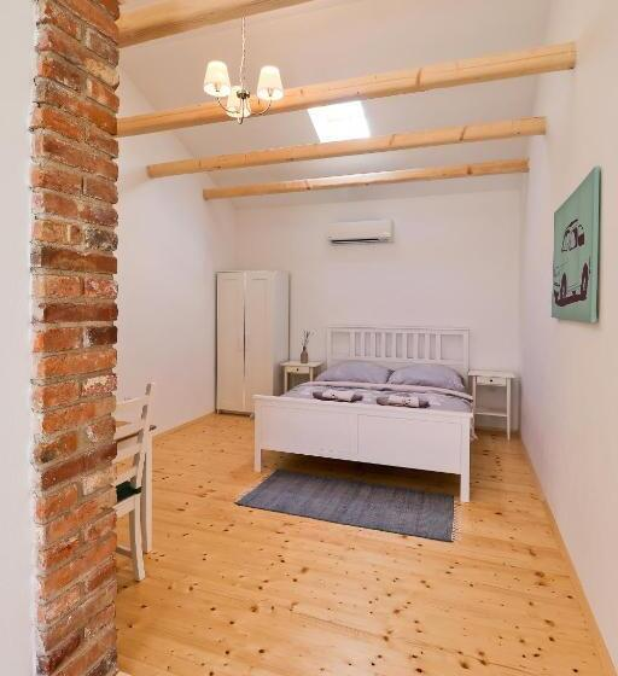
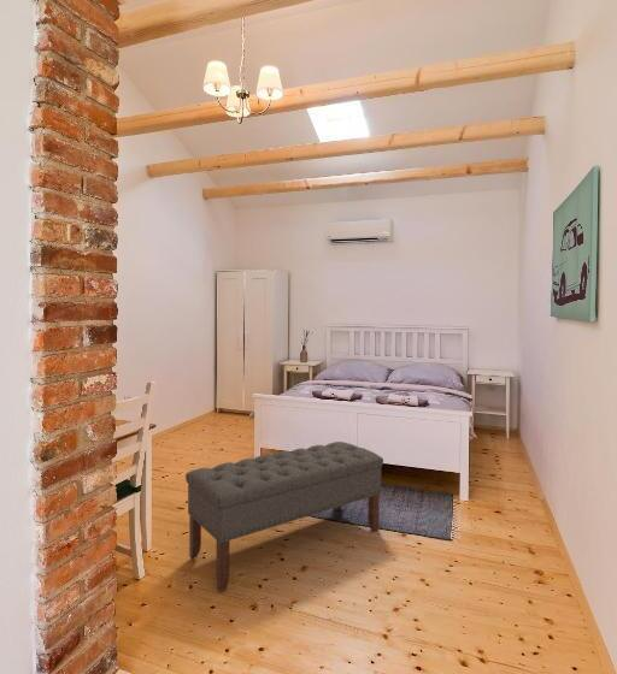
+ bench [184,441,384,592]
